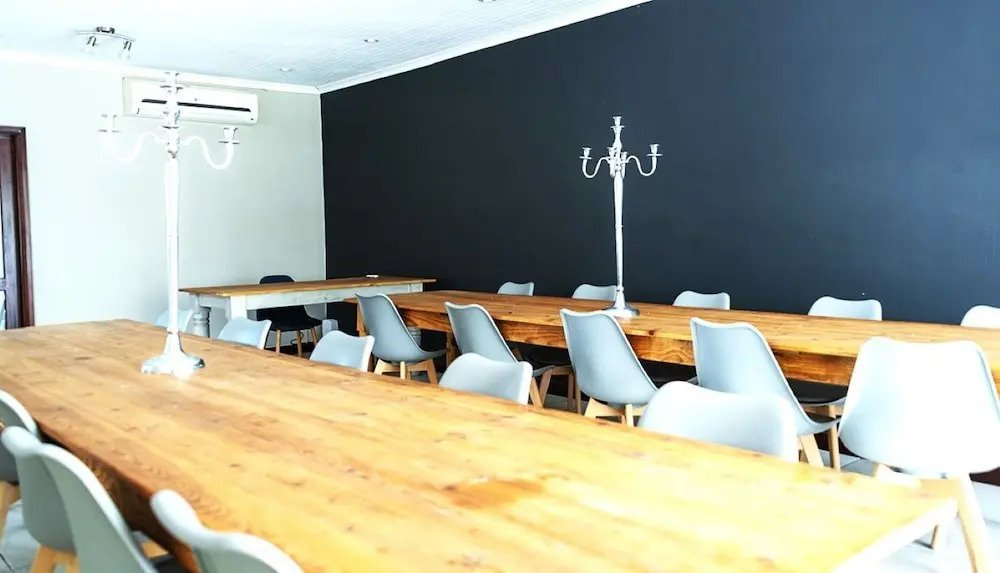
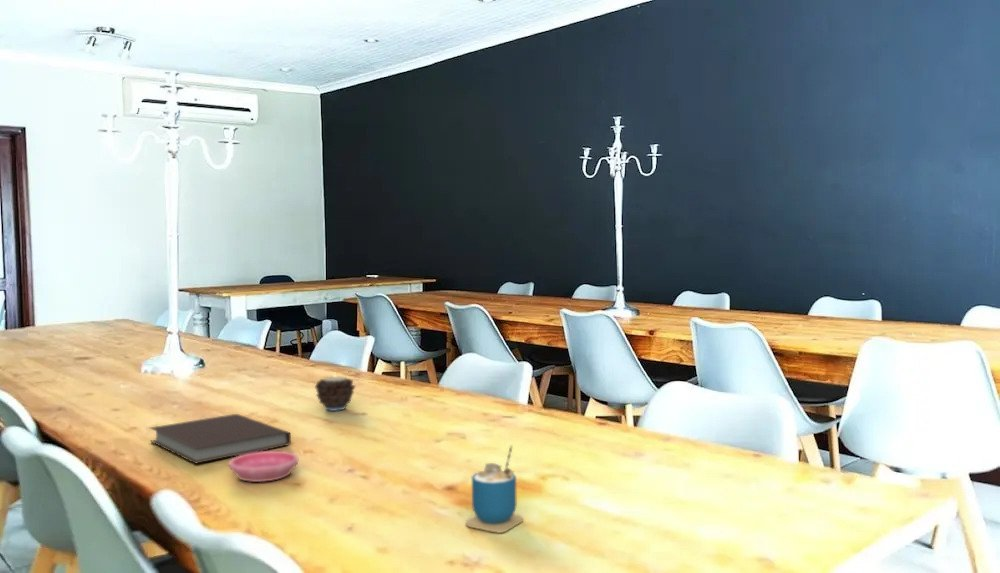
+ notebook [149,413,292,465]
+ cup [465,444,524,534]
+ candle [314,371,356,412]
+ saucer [228,450,299,483]
